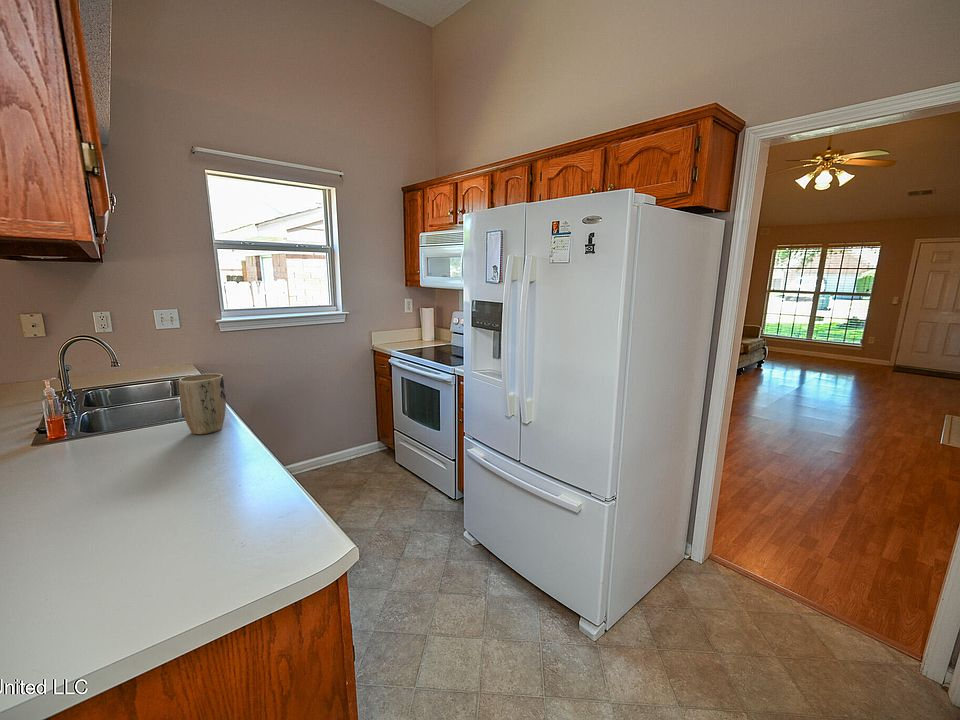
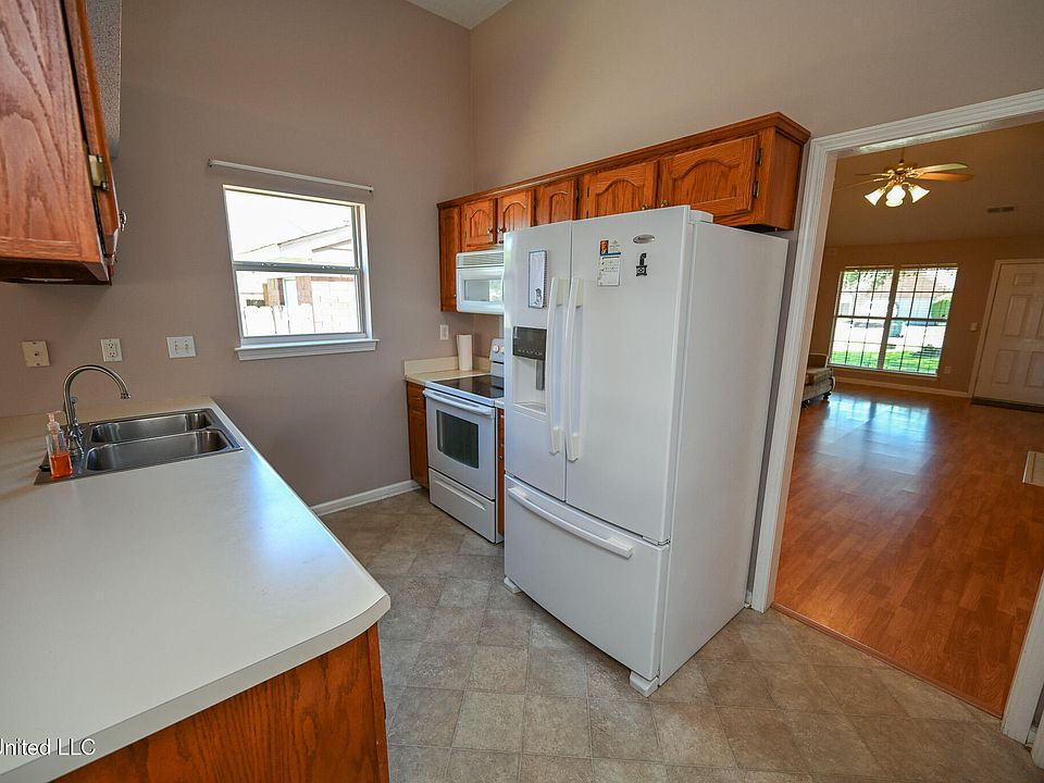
- plant pot [178,372,227,435]
